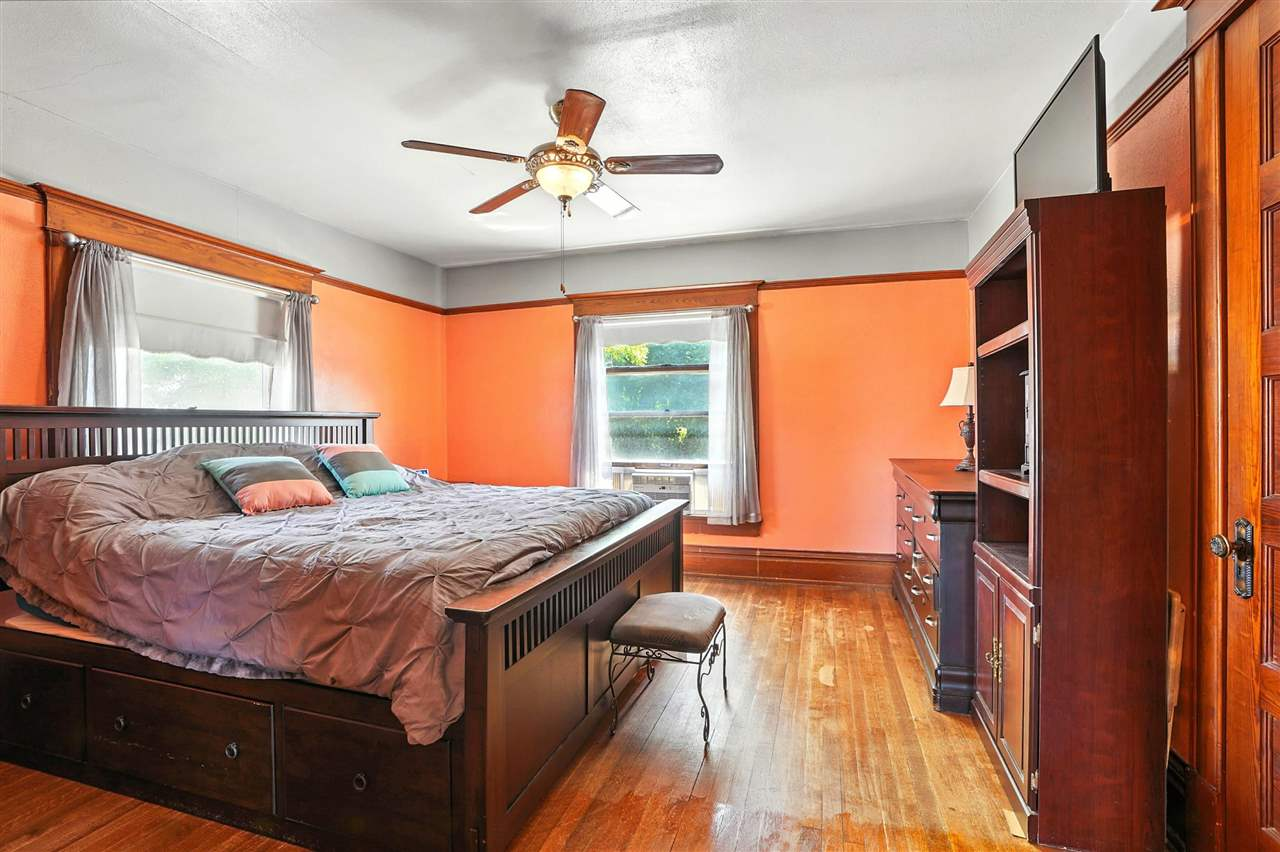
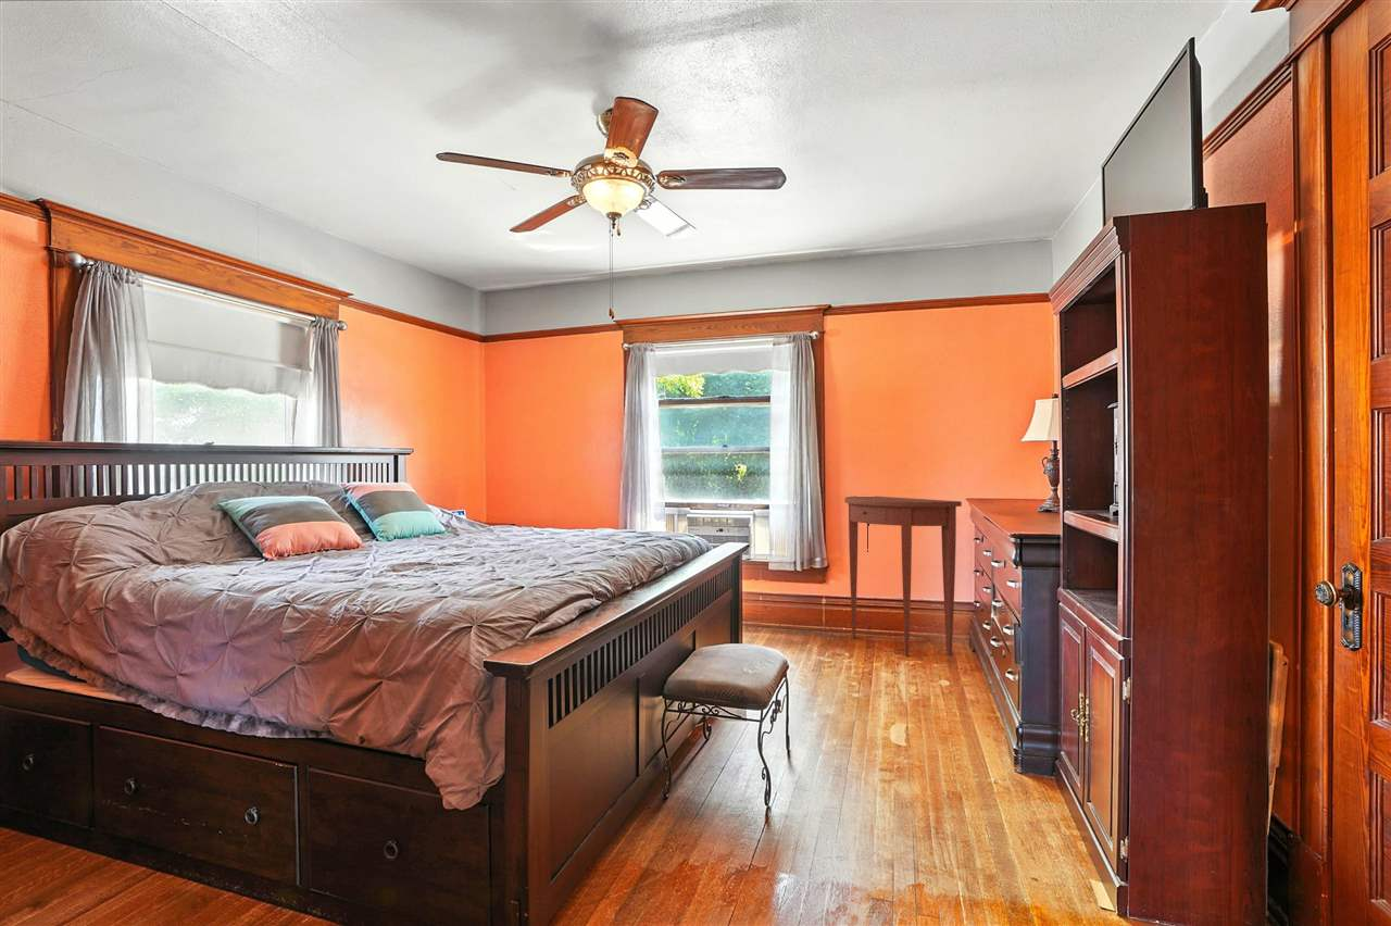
+ console table [843,496,963,658]
